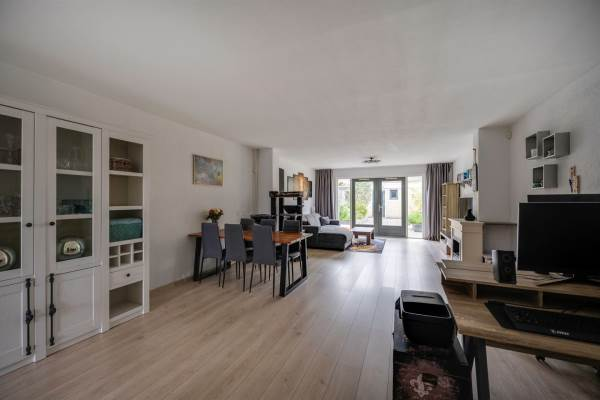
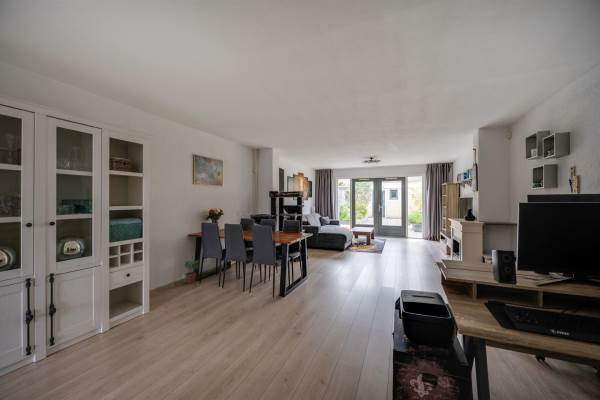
+ potted plant [182,259,200,285]
